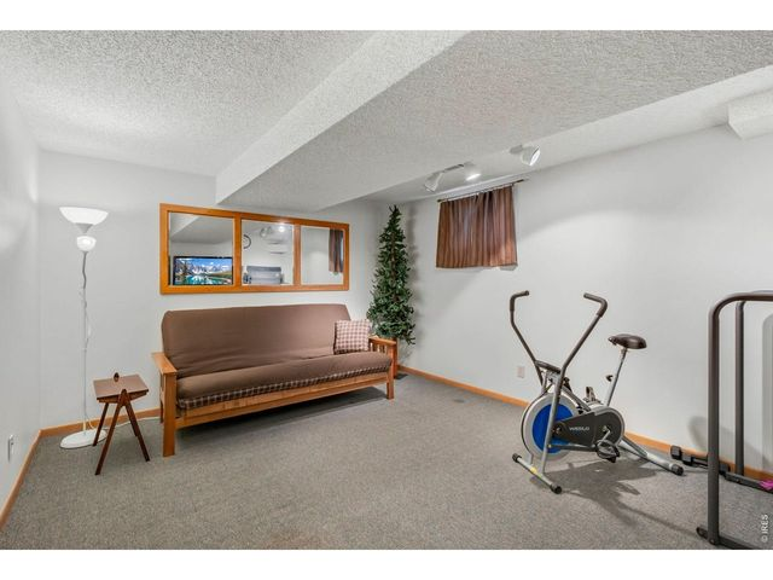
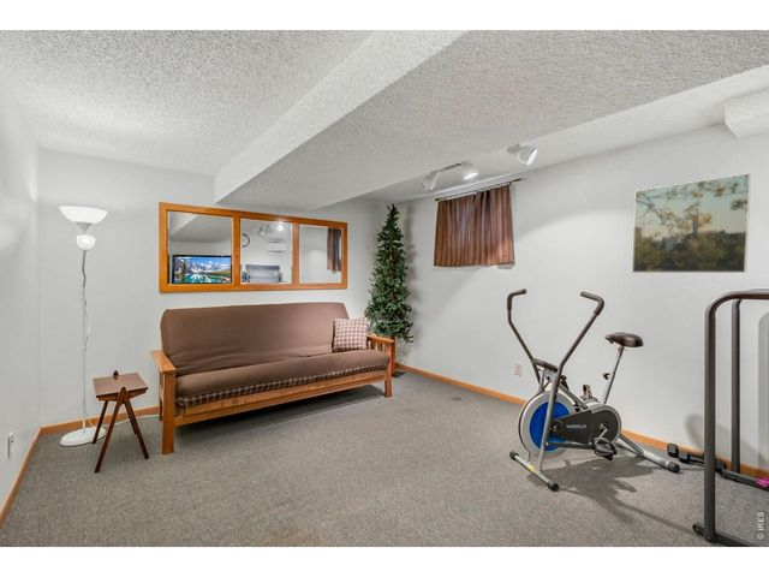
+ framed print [631,172,752,274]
